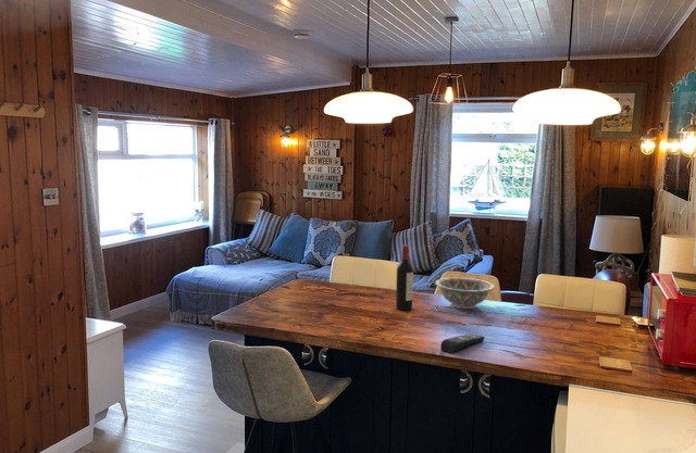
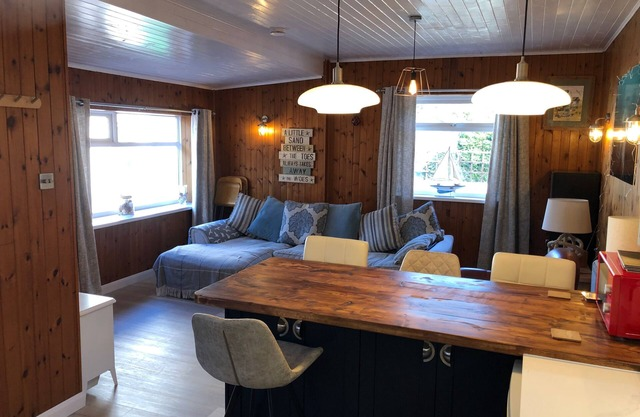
- wine bottle [395,244,414,312]
- decorative bowl [434,277,496,310]
- remote control [439,332,486,354]
